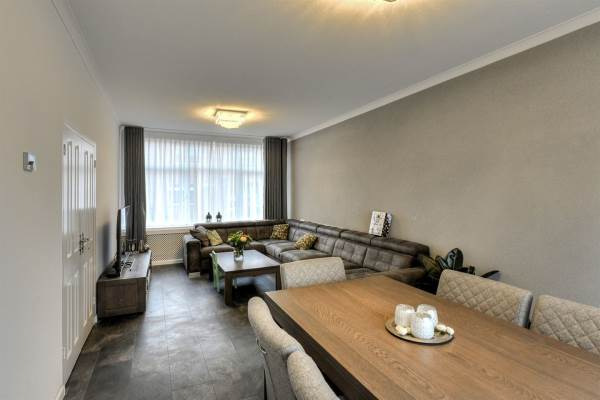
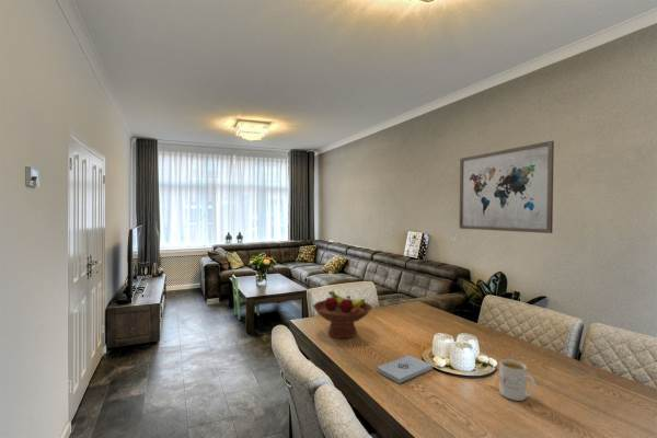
+ wall art [458,140,555,234]
+ fruit bowl [312,290,373,339]
+ notepad [377,355,434,384]
+ mug [498,358,537,402]
